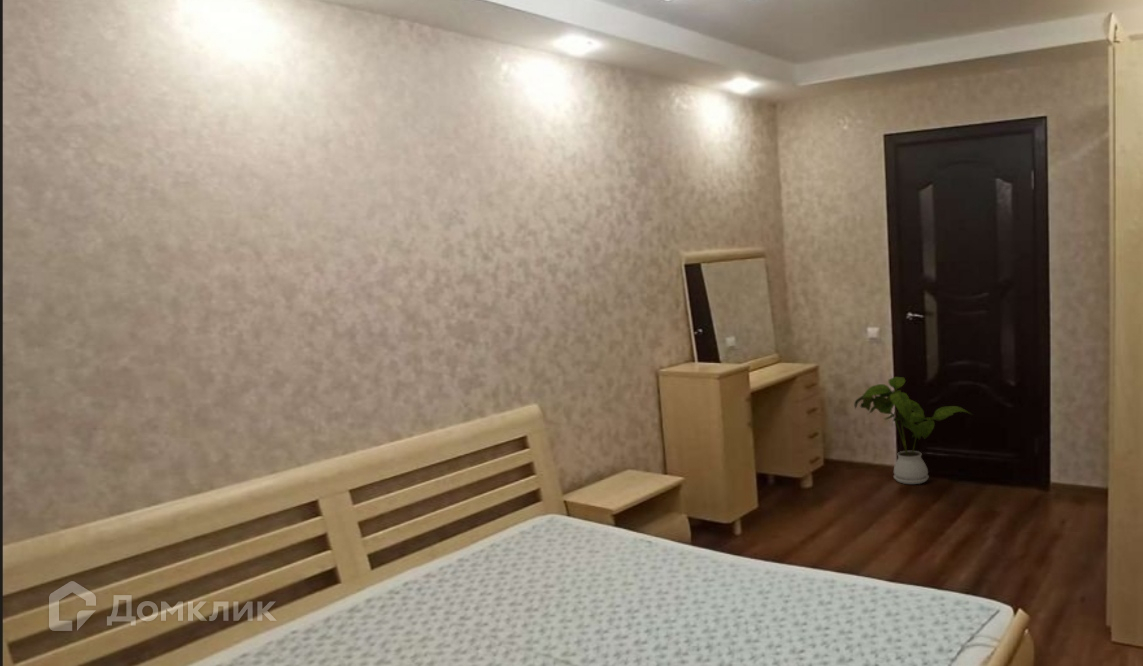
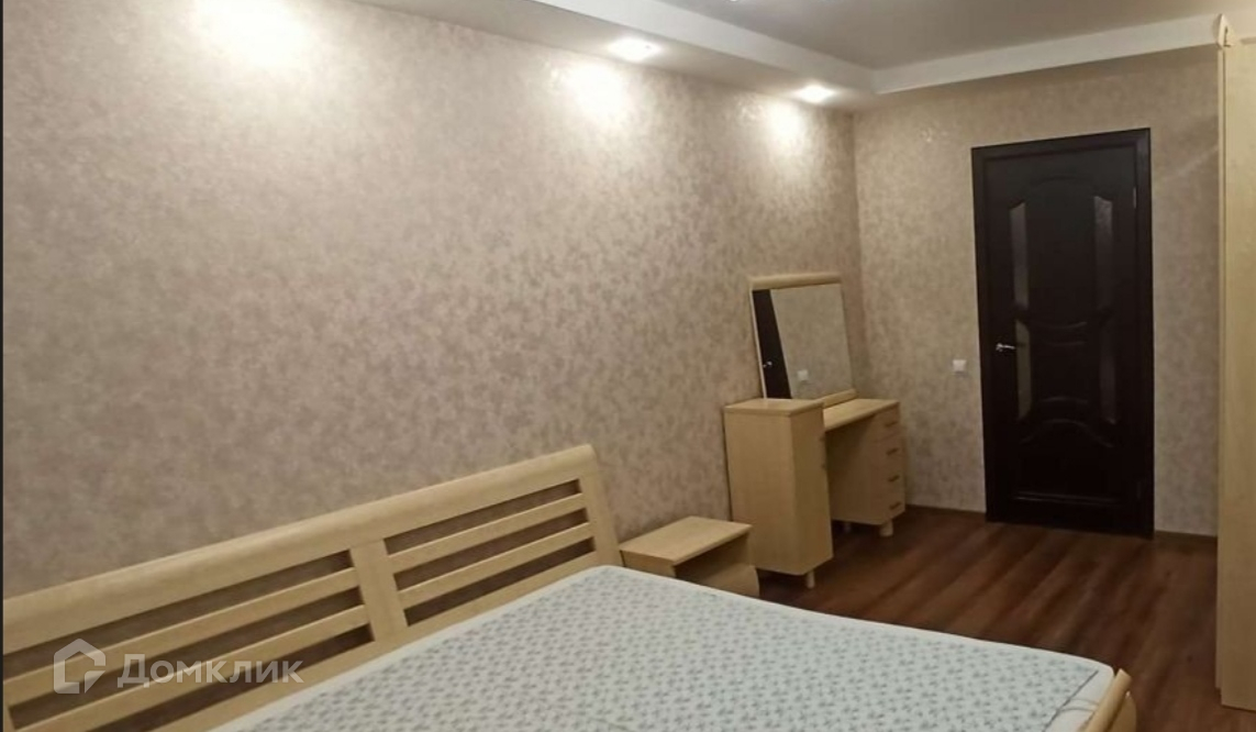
- house plant [854,376,974,485]
